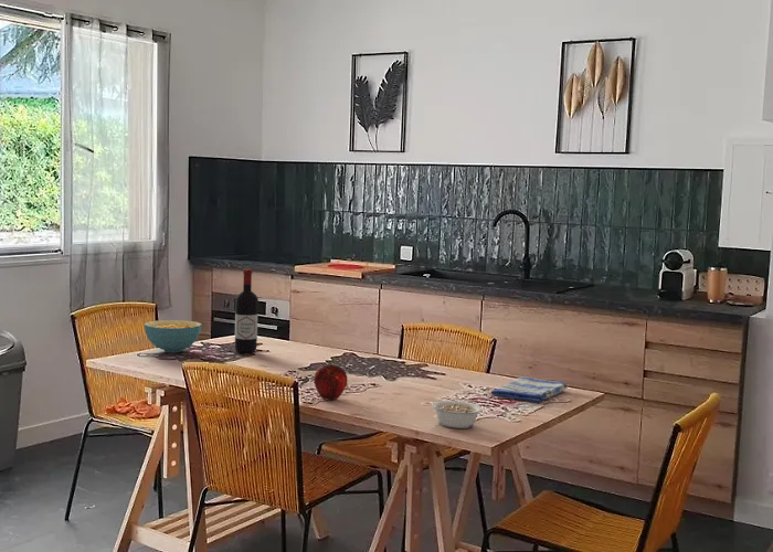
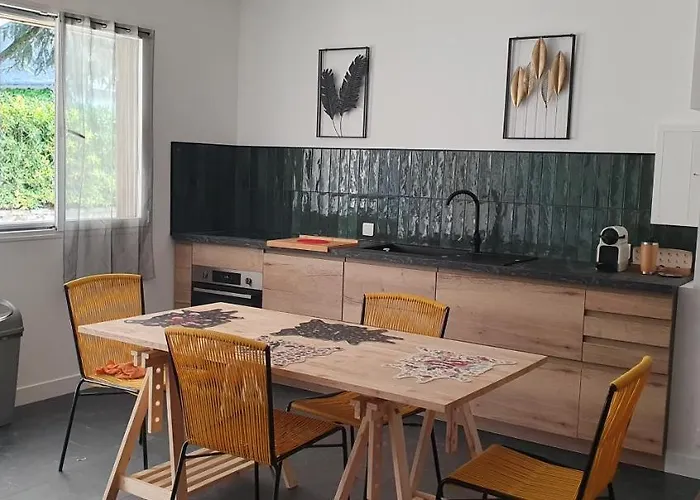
- apple [313,363,348,401]
- dish towel [490,375,569,403]
- legume [431,400,483,429]
- wine bottle [234,268,260,354]
- cereal bowl [144,319,203,353]
